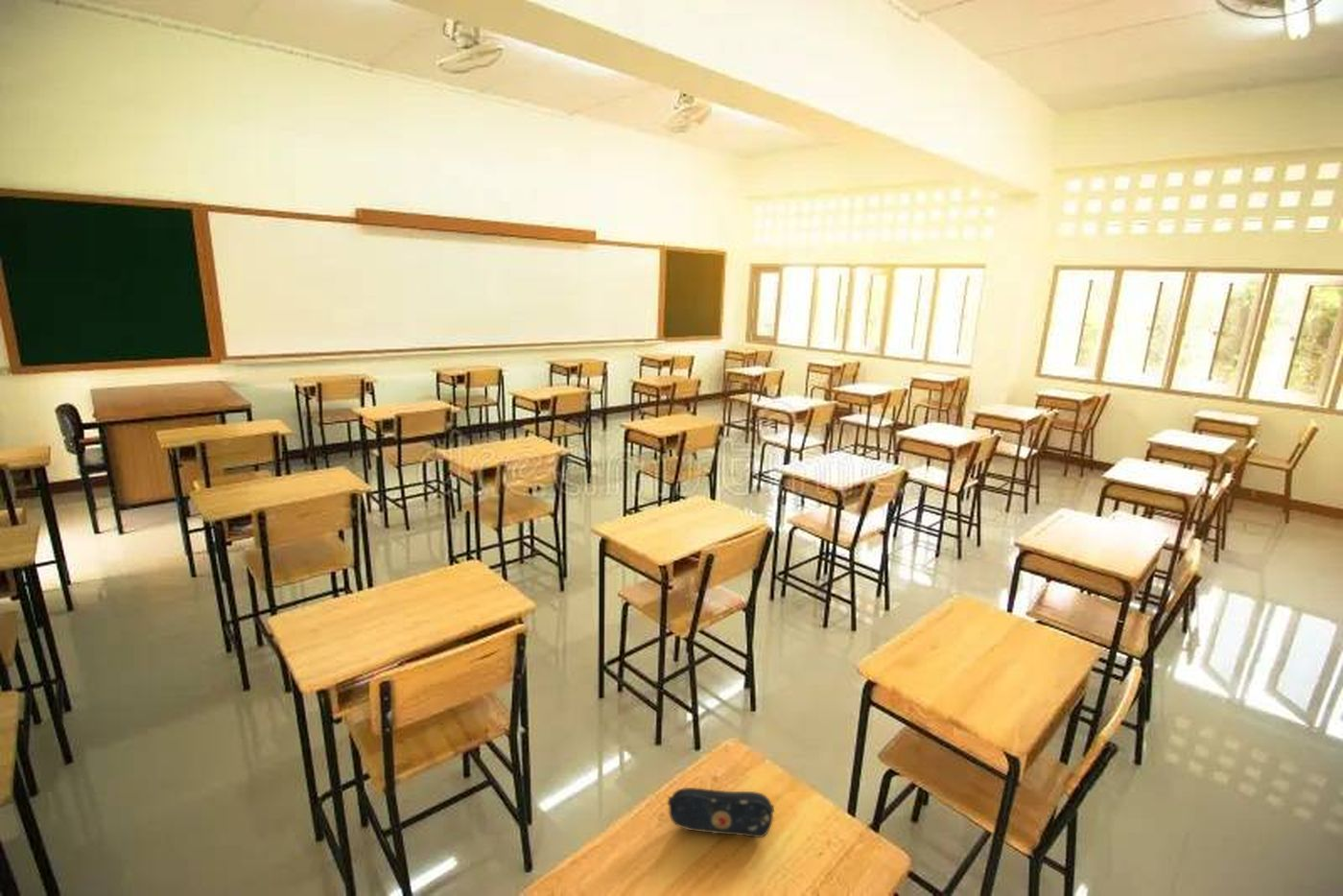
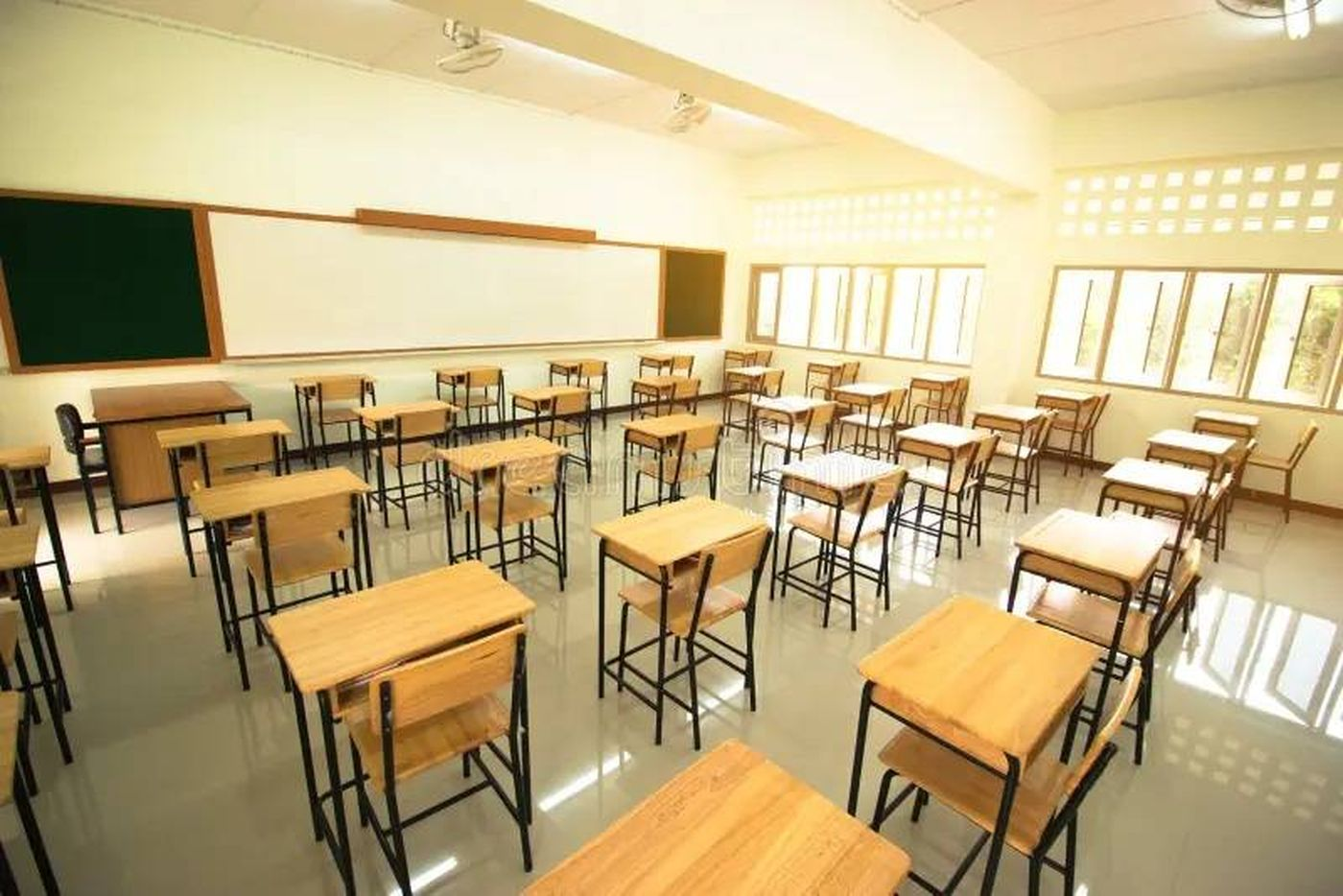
- pencil case [667,787,775,838]
